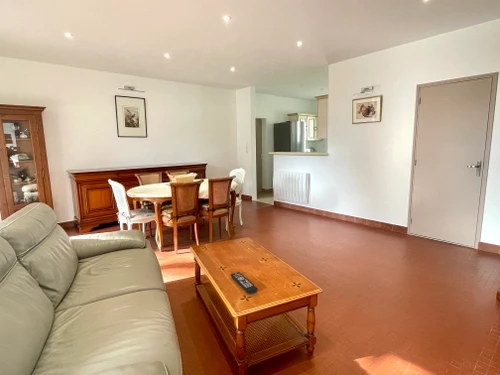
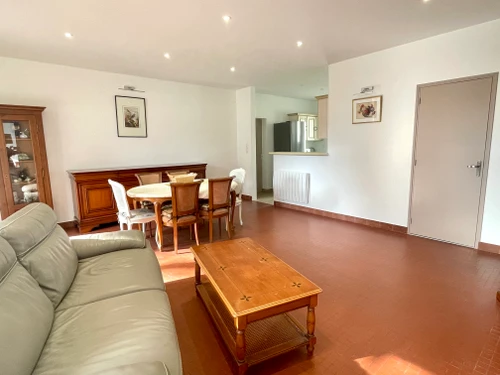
- remote control [230,271,259,295]
